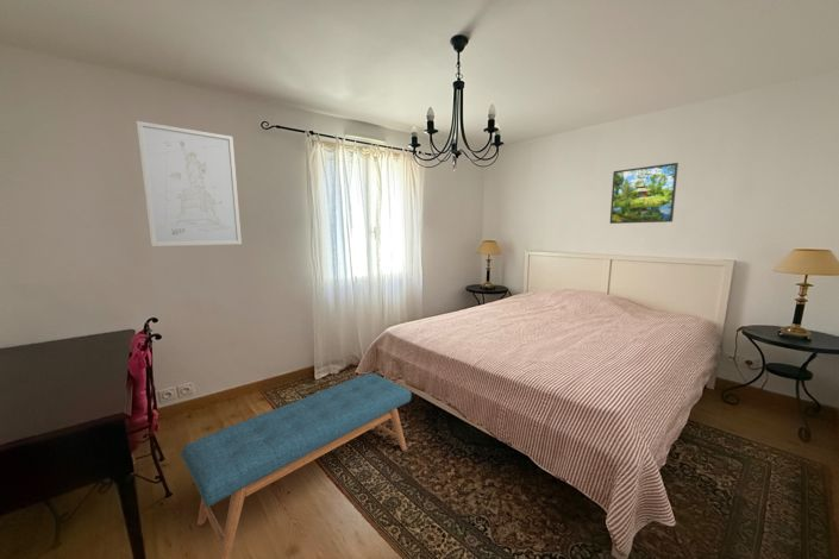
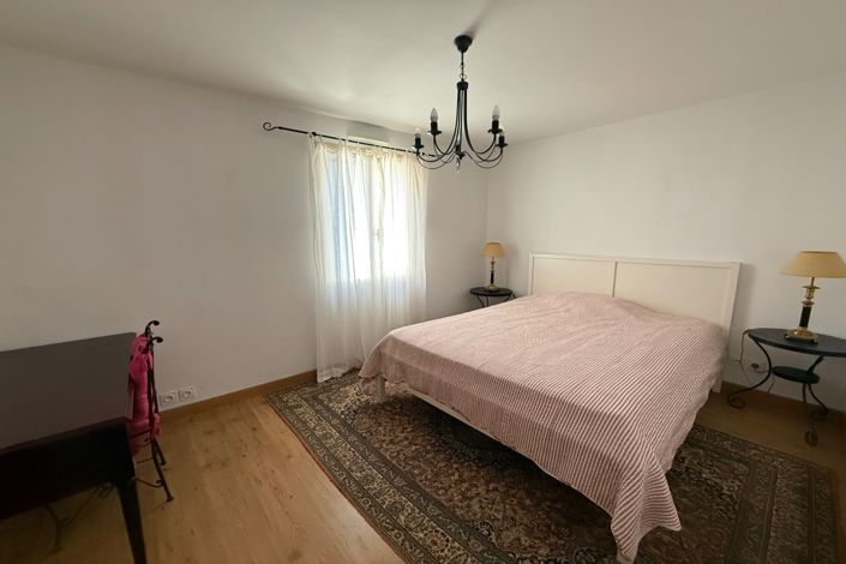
- bench [181,372,413,559]
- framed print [609,162,680,225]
- wall art [134,120,243,247]
